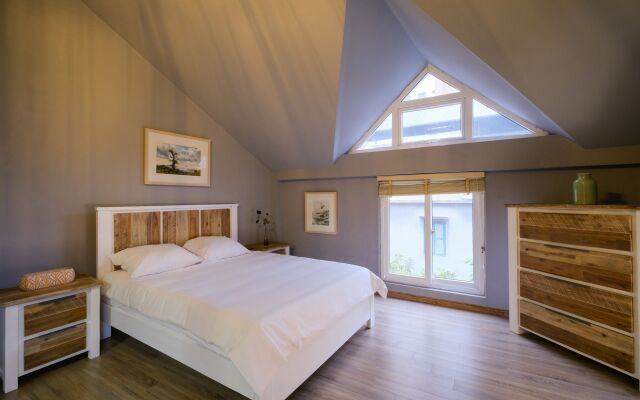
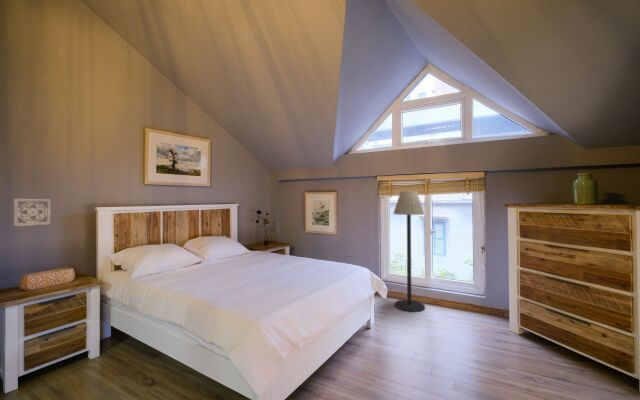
+ floor lamp [392,190,426,313]
+ wall ornament [12,198,52,228]
